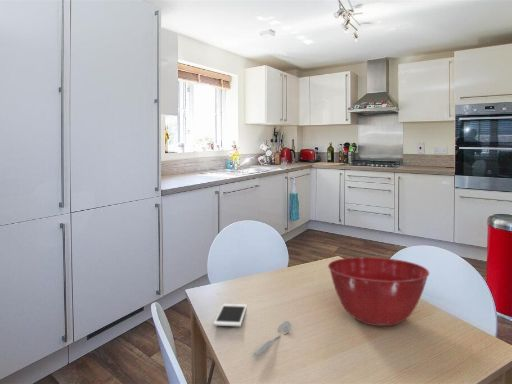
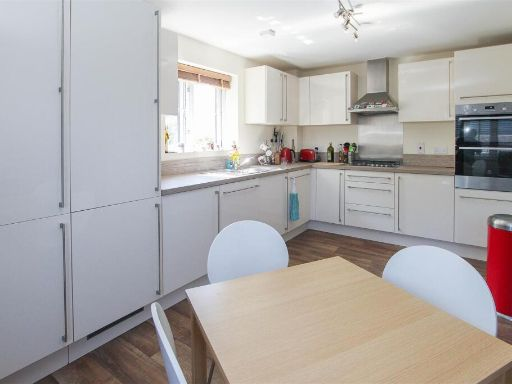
- spoon [252,320,292,358]
- mixing bowl [327,256,430,327]
- cell phone [213,303,248,327]
